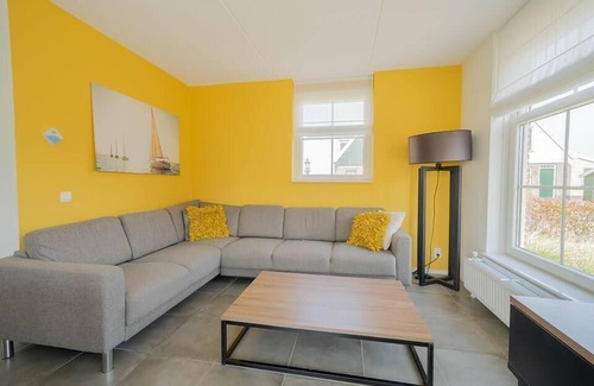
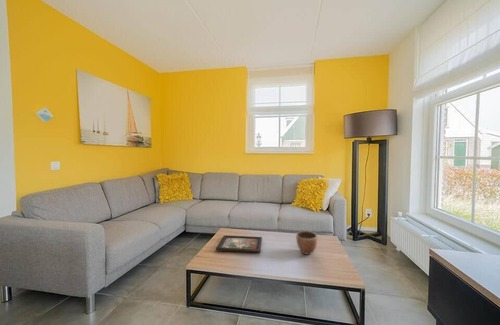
+ decorative tray [215,234,263,254]
+ decorative bowl [295,230,318,255]
